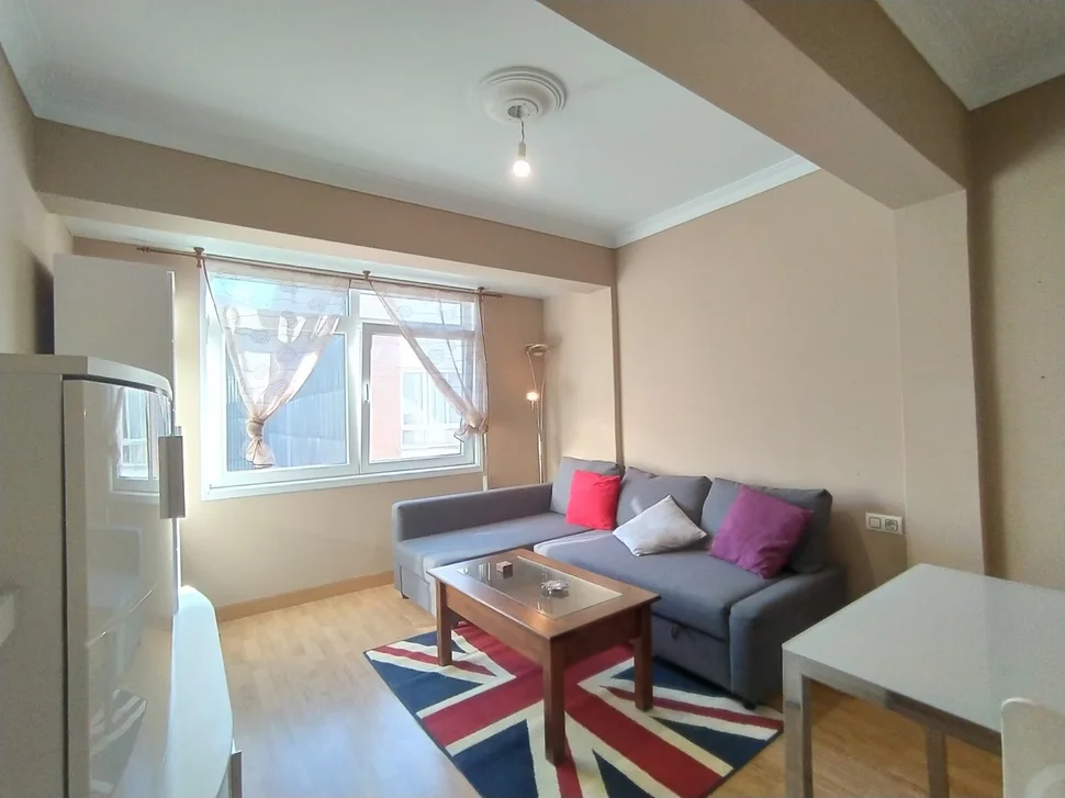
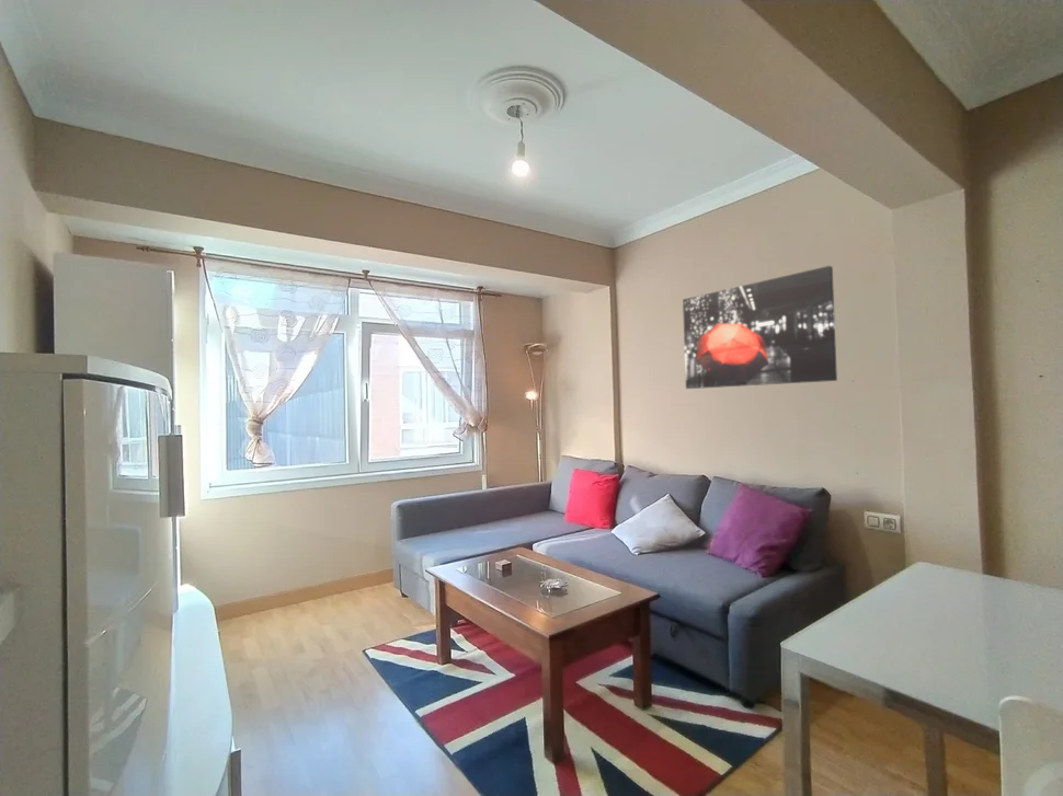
+ wall art [682,265,838,390]
